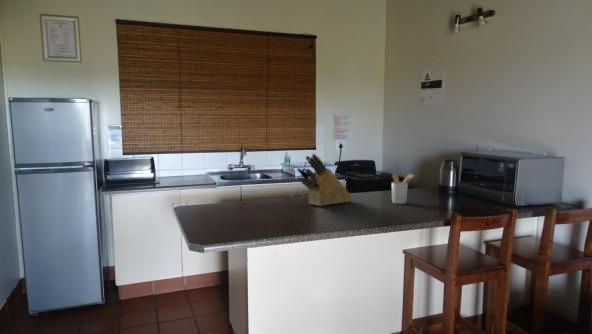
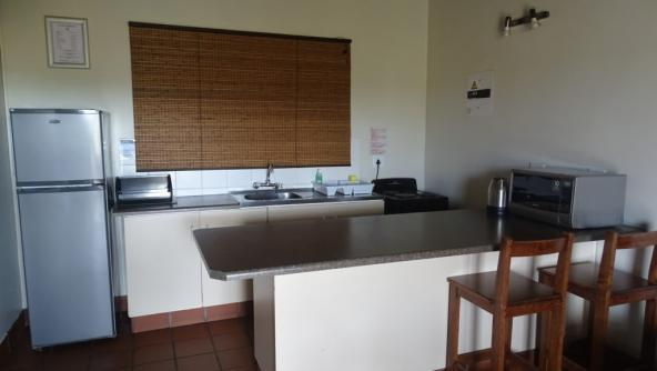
- knife block [296,153,353,207]
- utensil holder [391,171,415,205]
